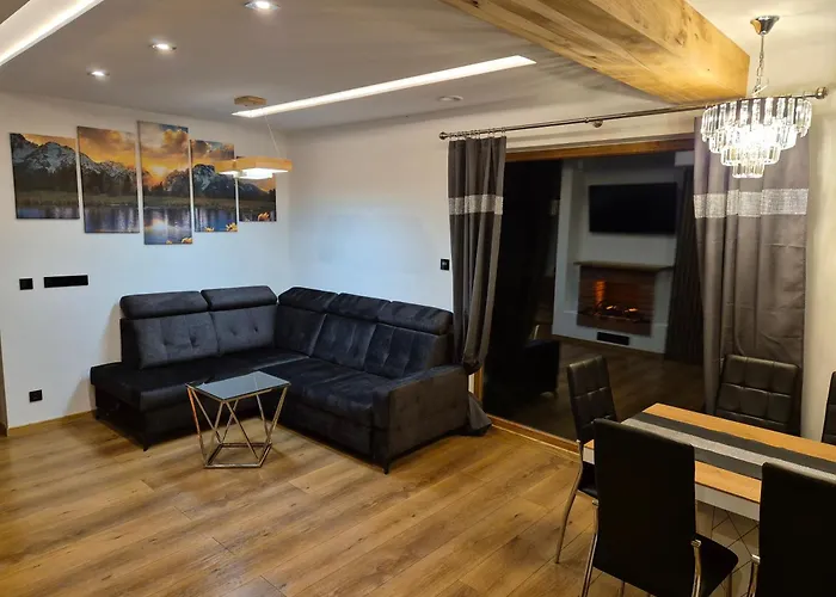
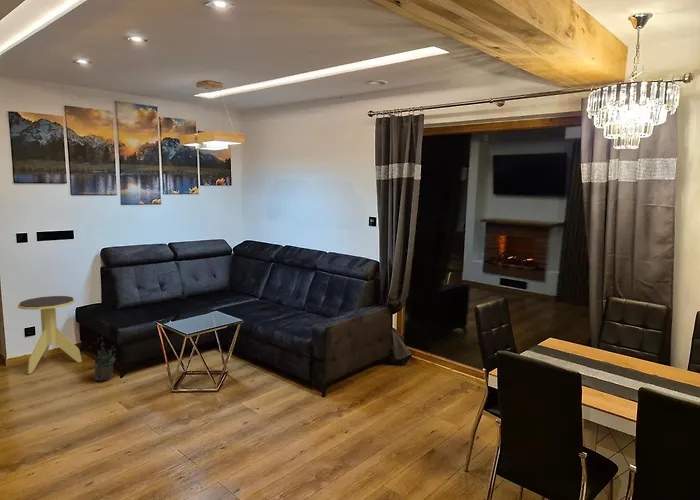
+ side table [17,295,83,375]
+ potted plant [93,336,118,383]
